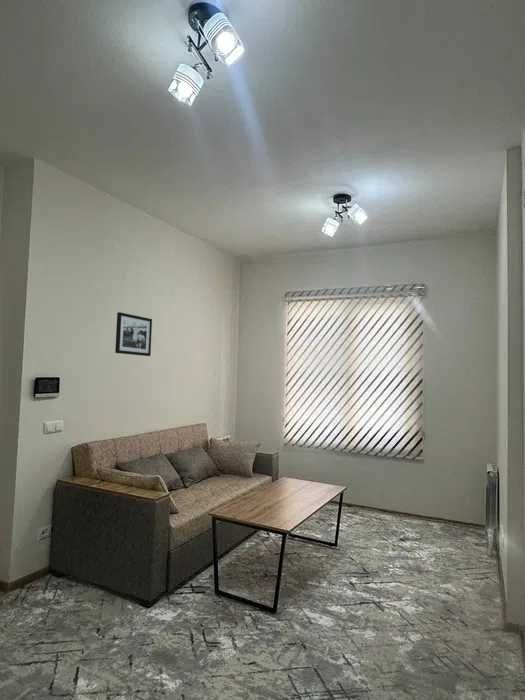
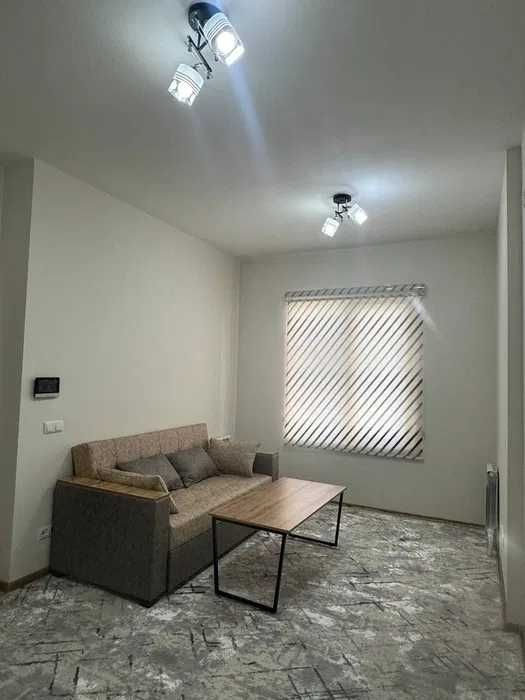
- picture frame [114,311,153,357]
